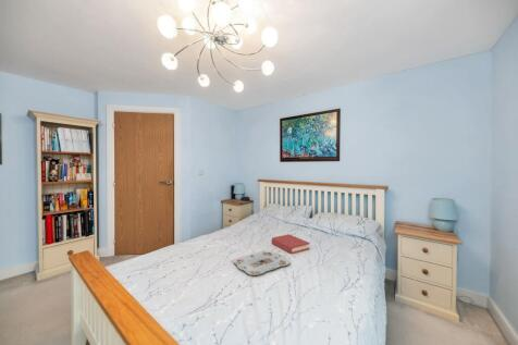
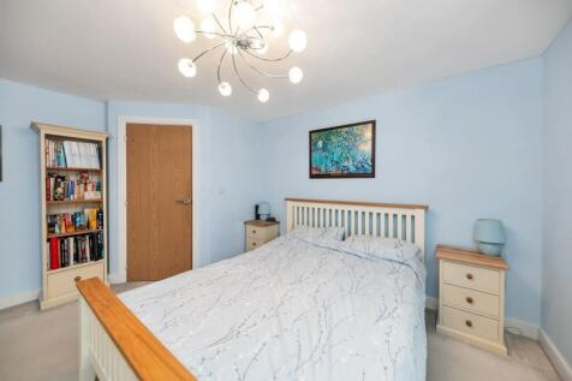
- hardback book [271,233,310,255]
- serving tray [233,249,292,276]
